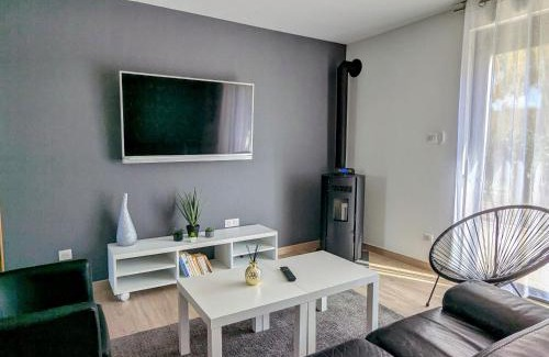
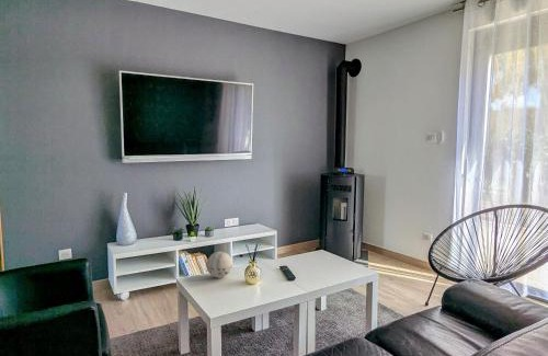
+ decorative ball [206,251,233,279]
